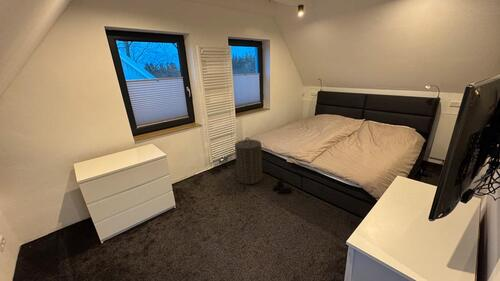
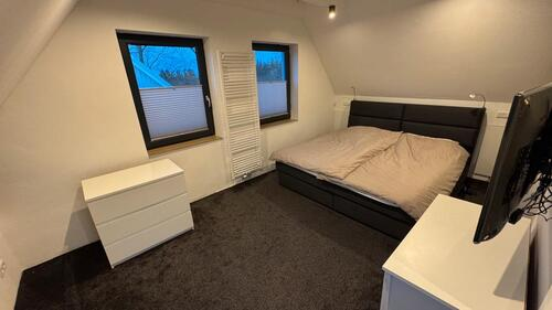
- laundry hamper [234,137,263,185]
- boots [272,176,293,194]
